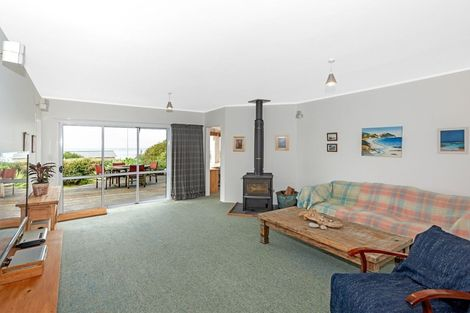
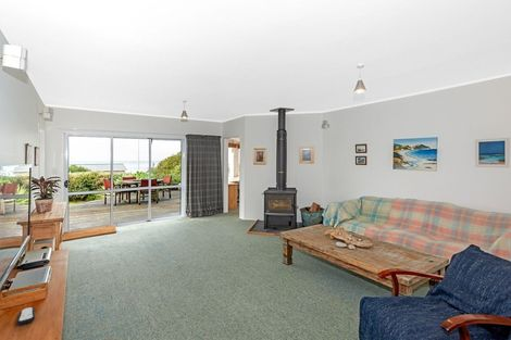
+ remote control [15,306,36,326]
